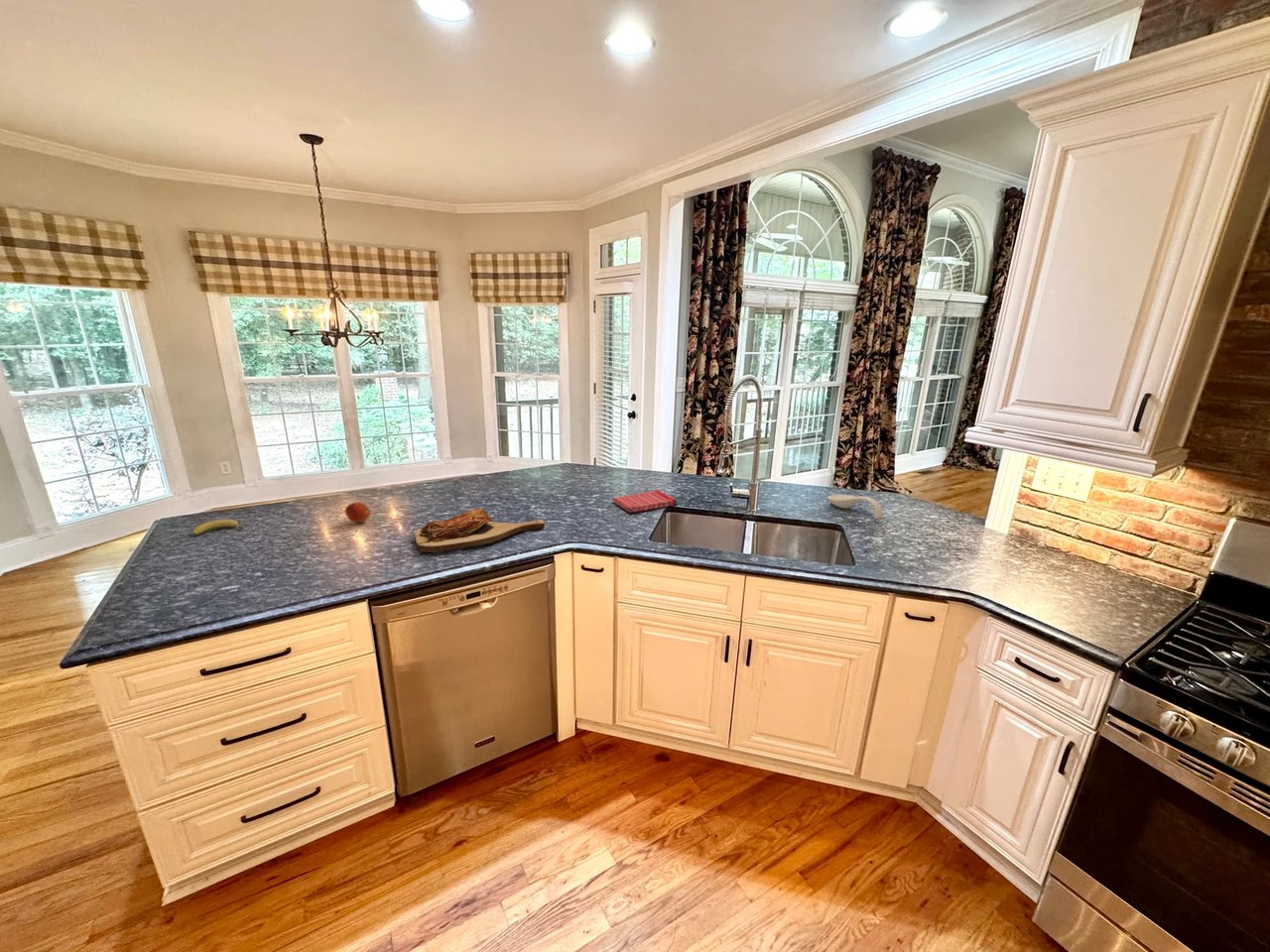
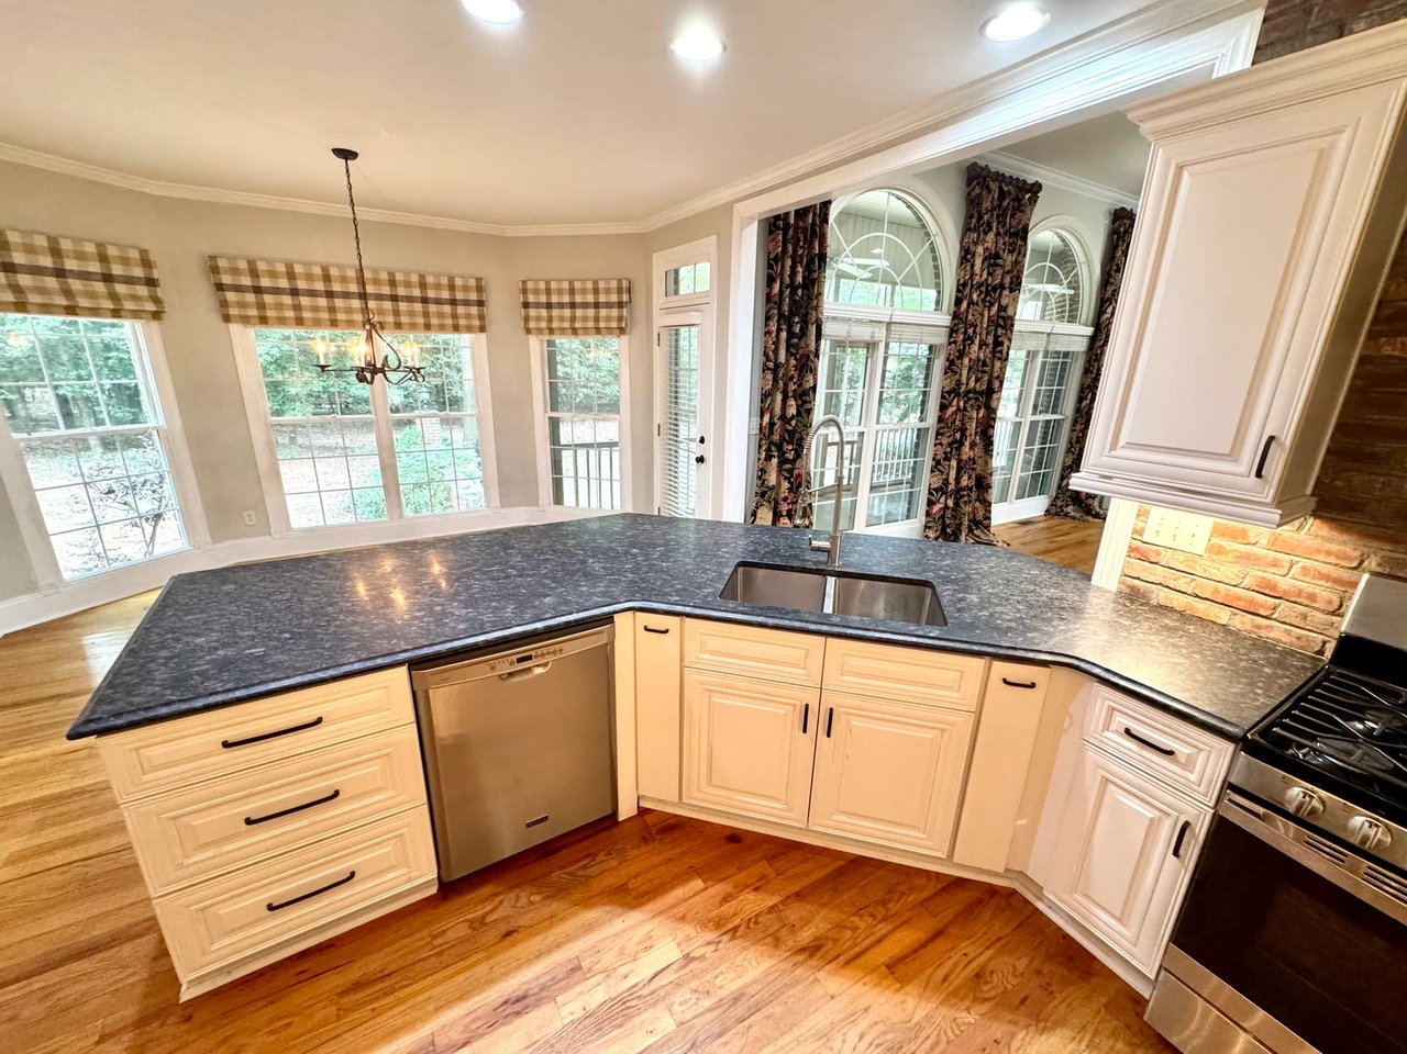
- cutting board [414,508,546,553]
- fruit [344,501,372,524]
- spoon rest [826,493,884,520]
- fruit [192,519,244,536]
- dish towel [611,489,678,514]
